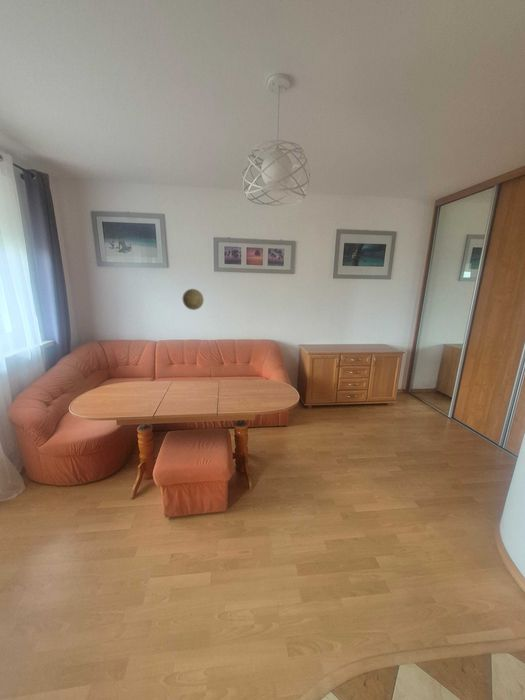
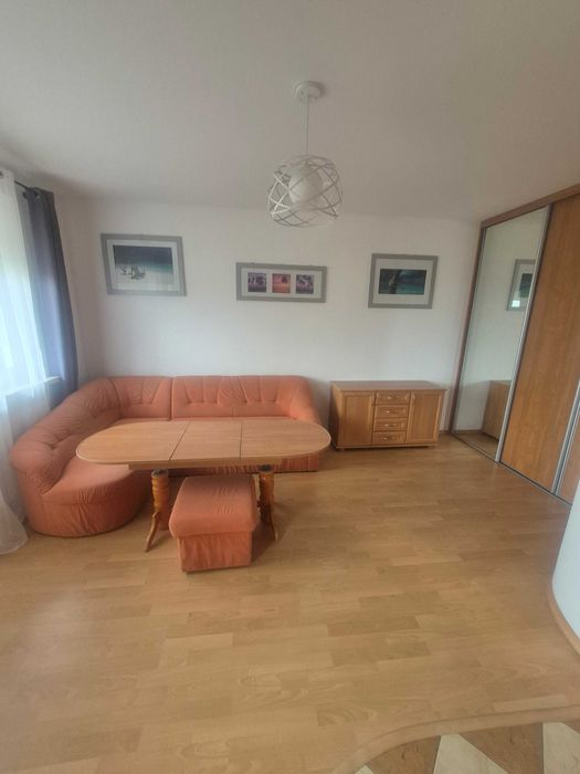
- decorative plate [182,288,205,311]
